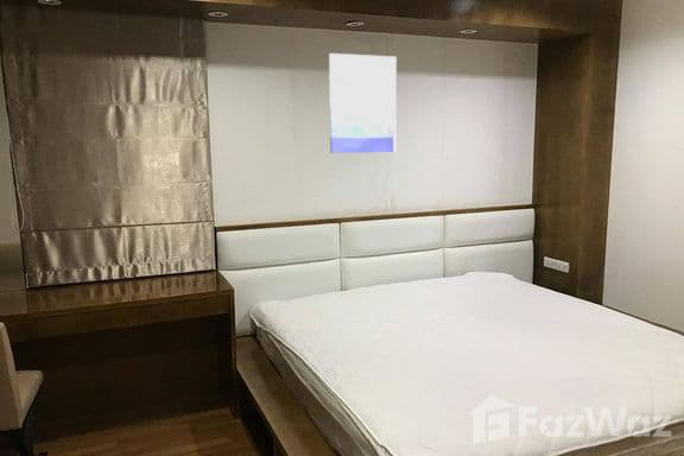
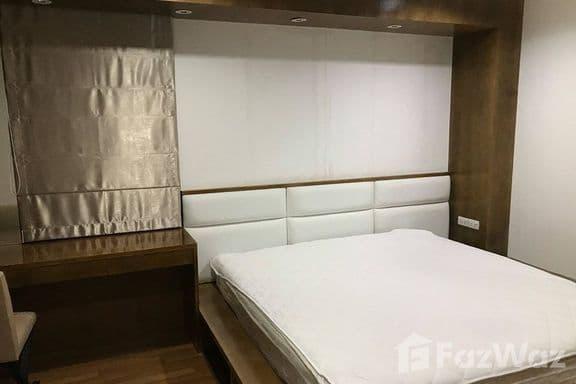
- wall art [328,52,398,154]
